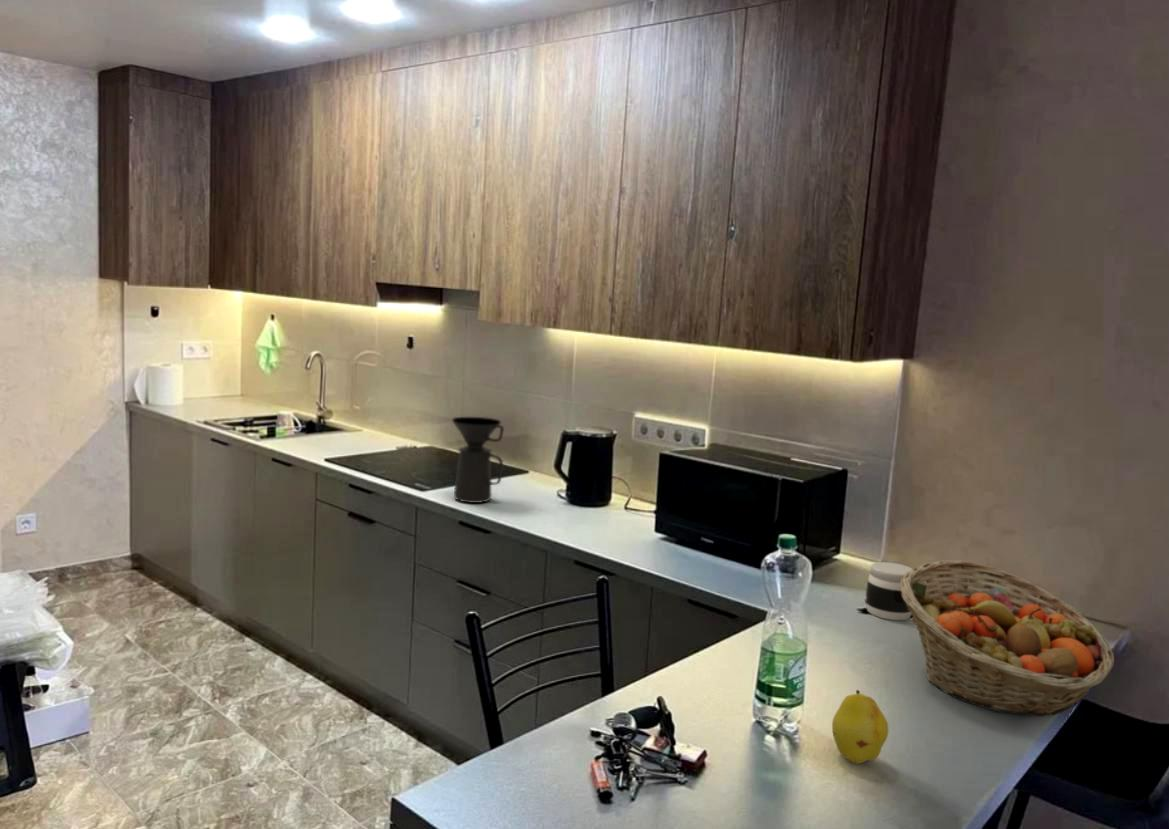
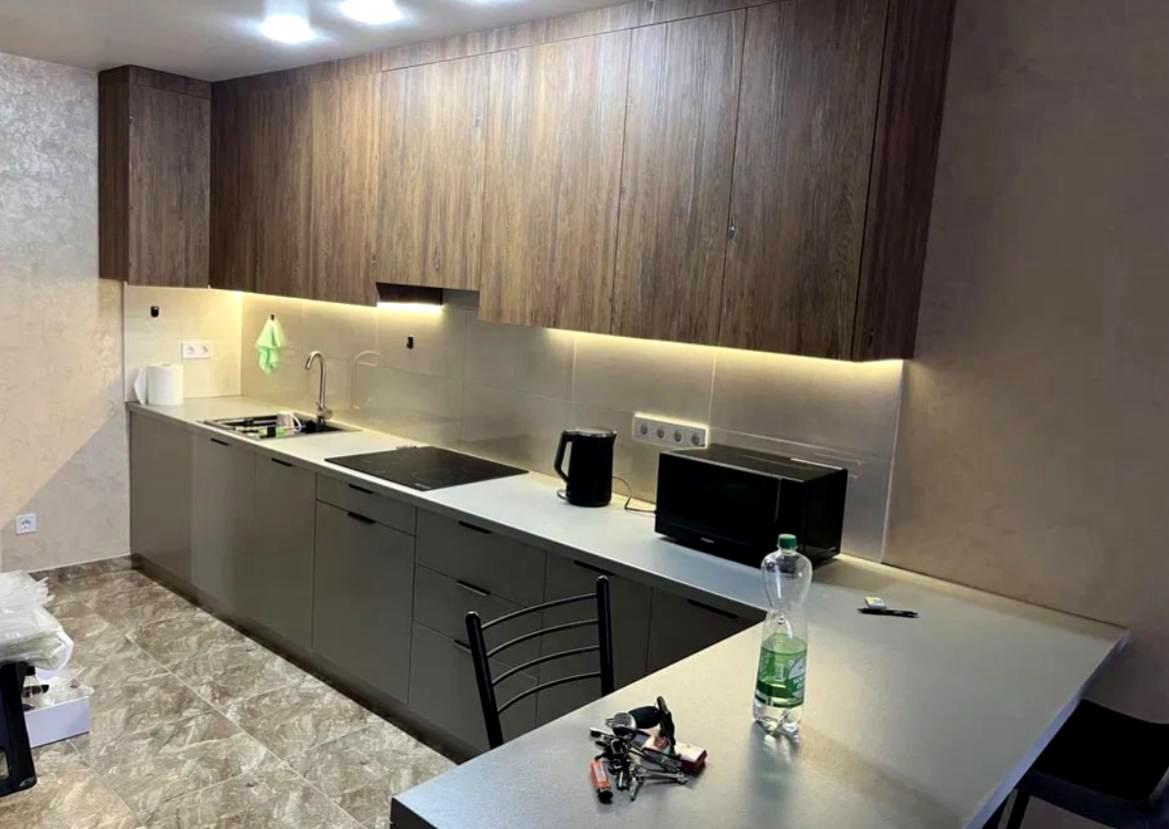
- jar [865,561,914,621]
- fruit basket [900,559,1115,717]
- fruit [831,689,889,765]
- coffee maker [451,416,505,504]
